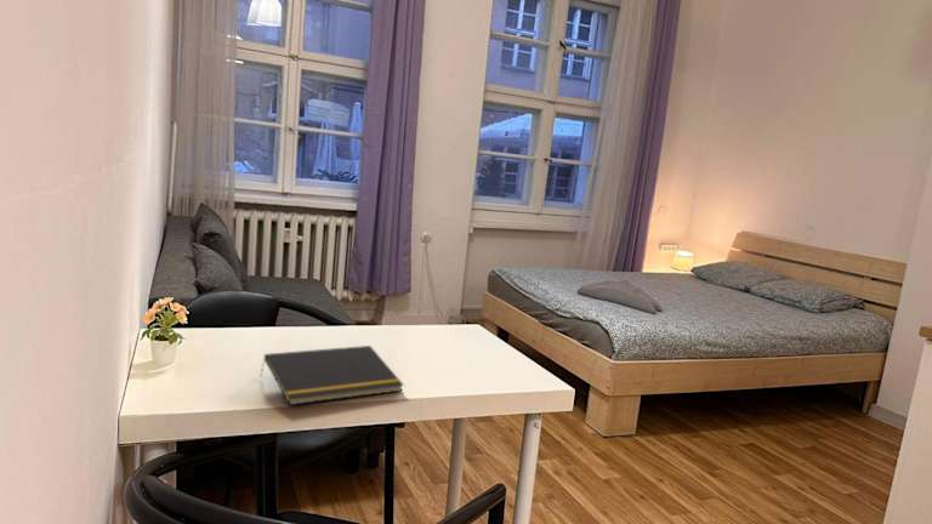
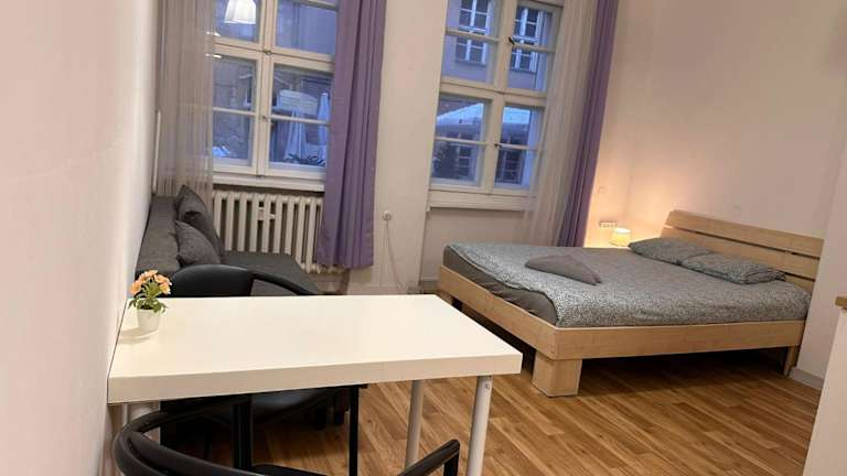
- notepad [258,344,405,406]
